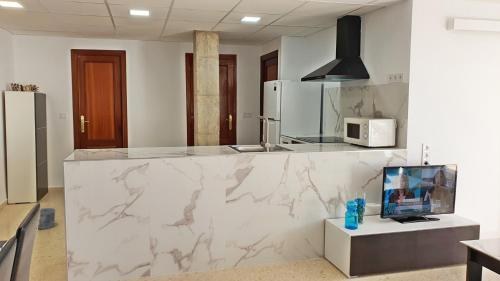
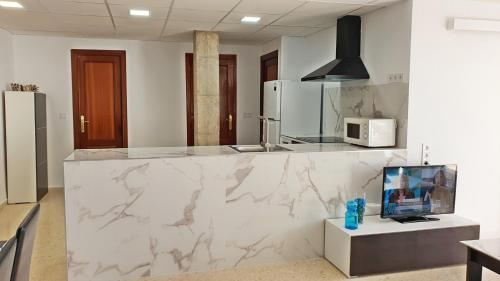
- bucket [33,198,57,230]
